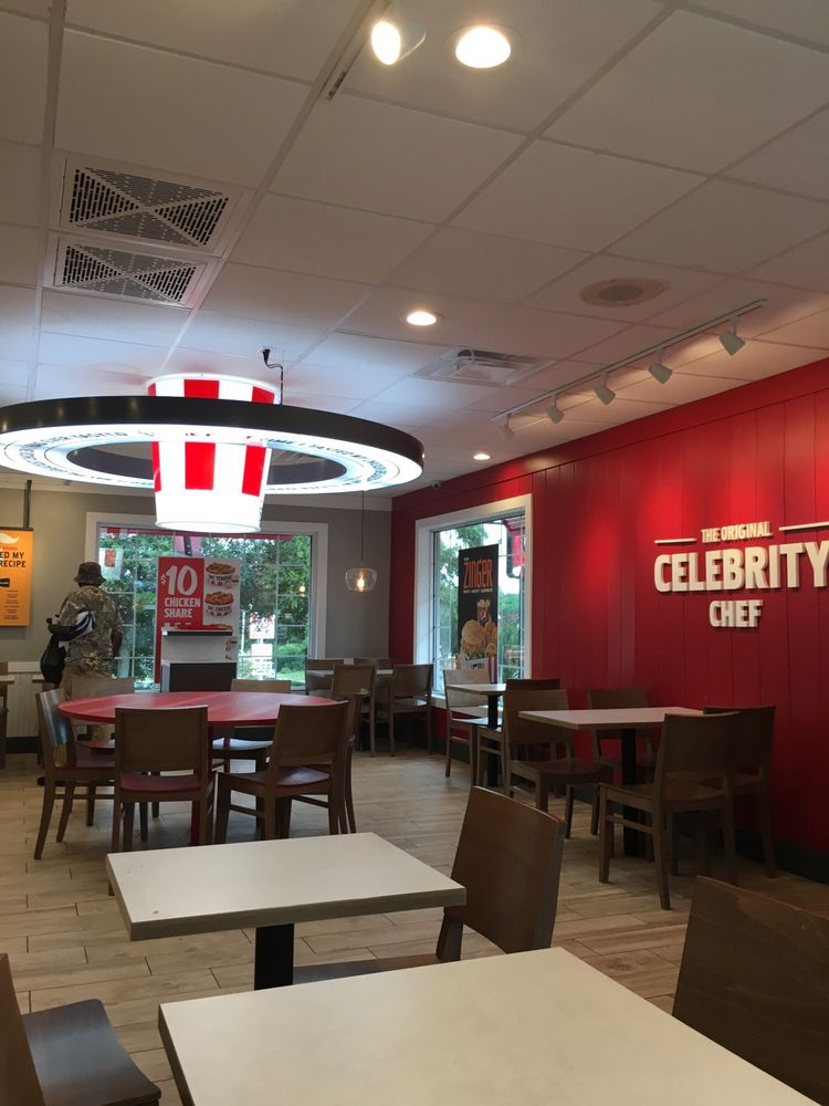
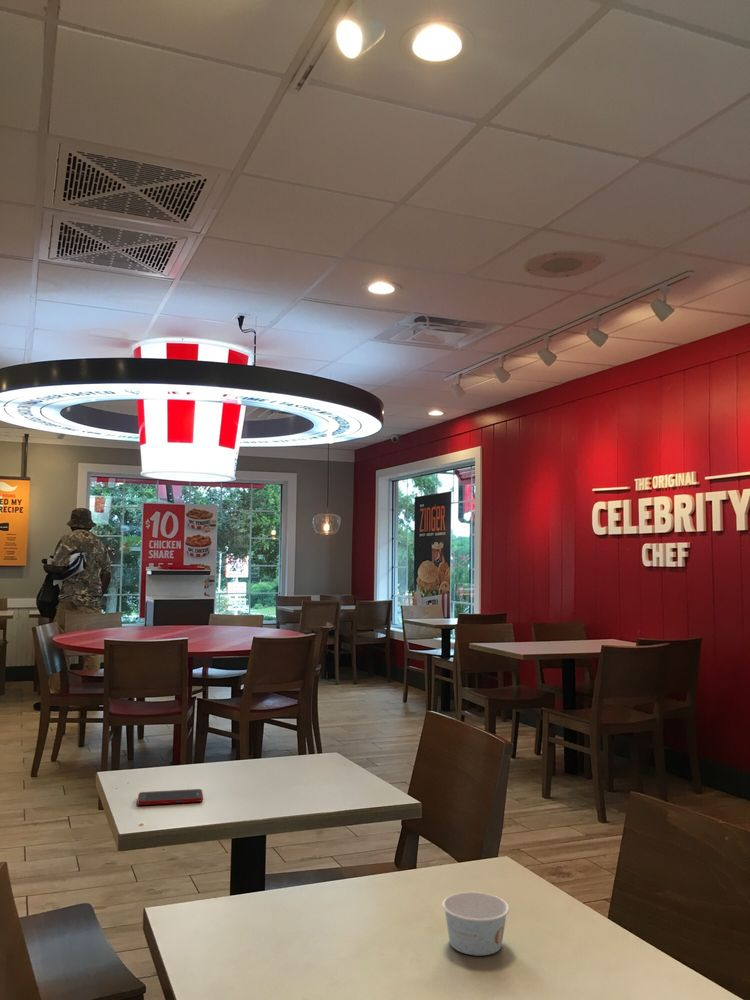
+ cell phone [136,788,204,806]
+ paper cup [441,891,510,956]
